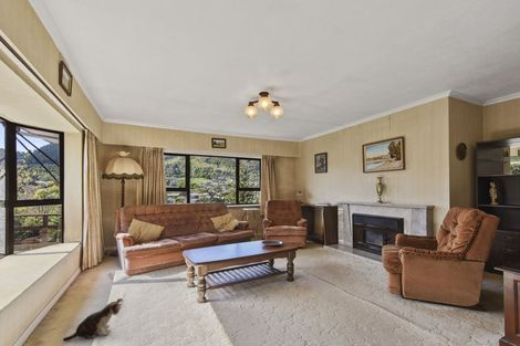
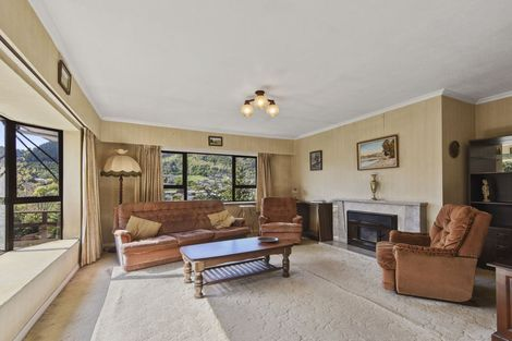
- plush toy [62,297,124,342]
